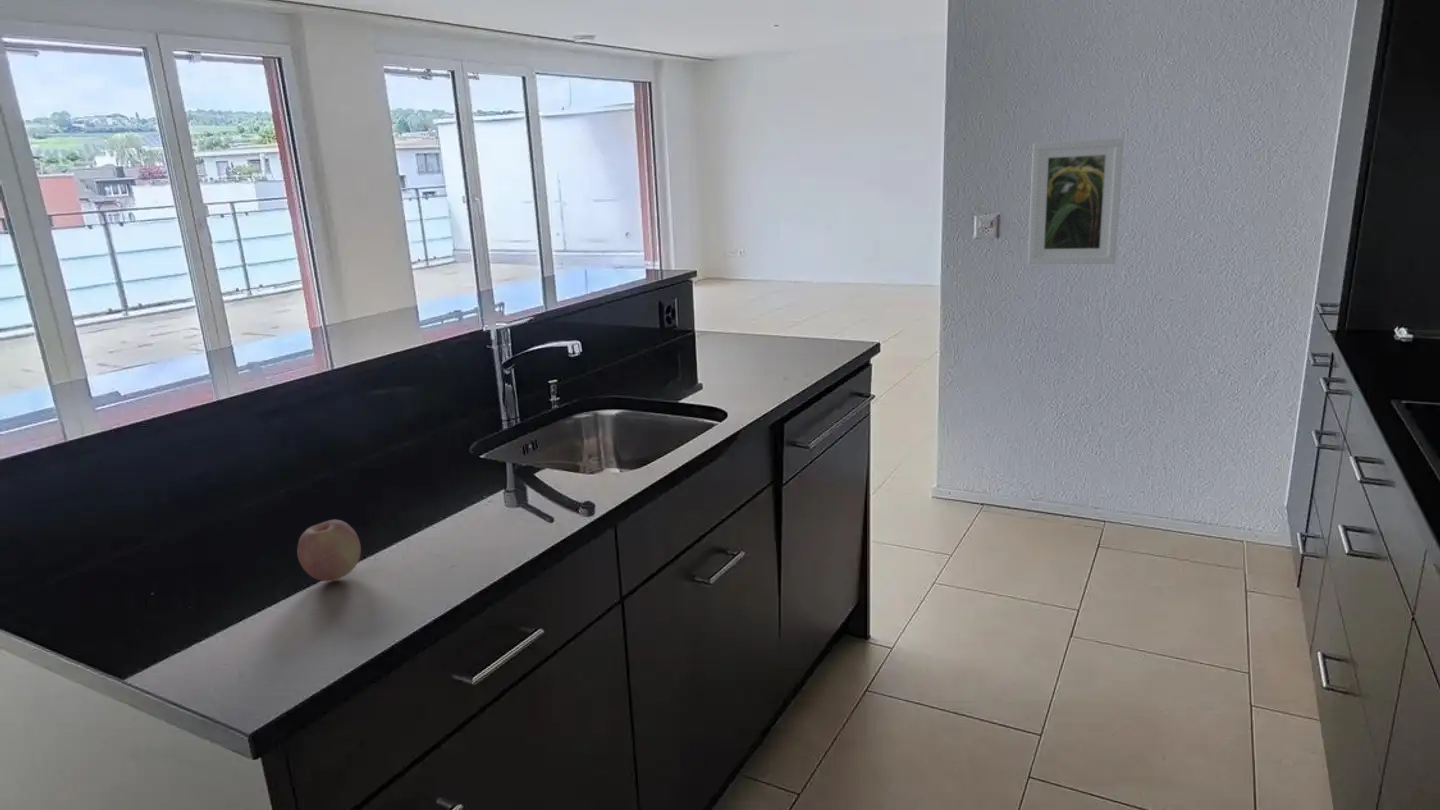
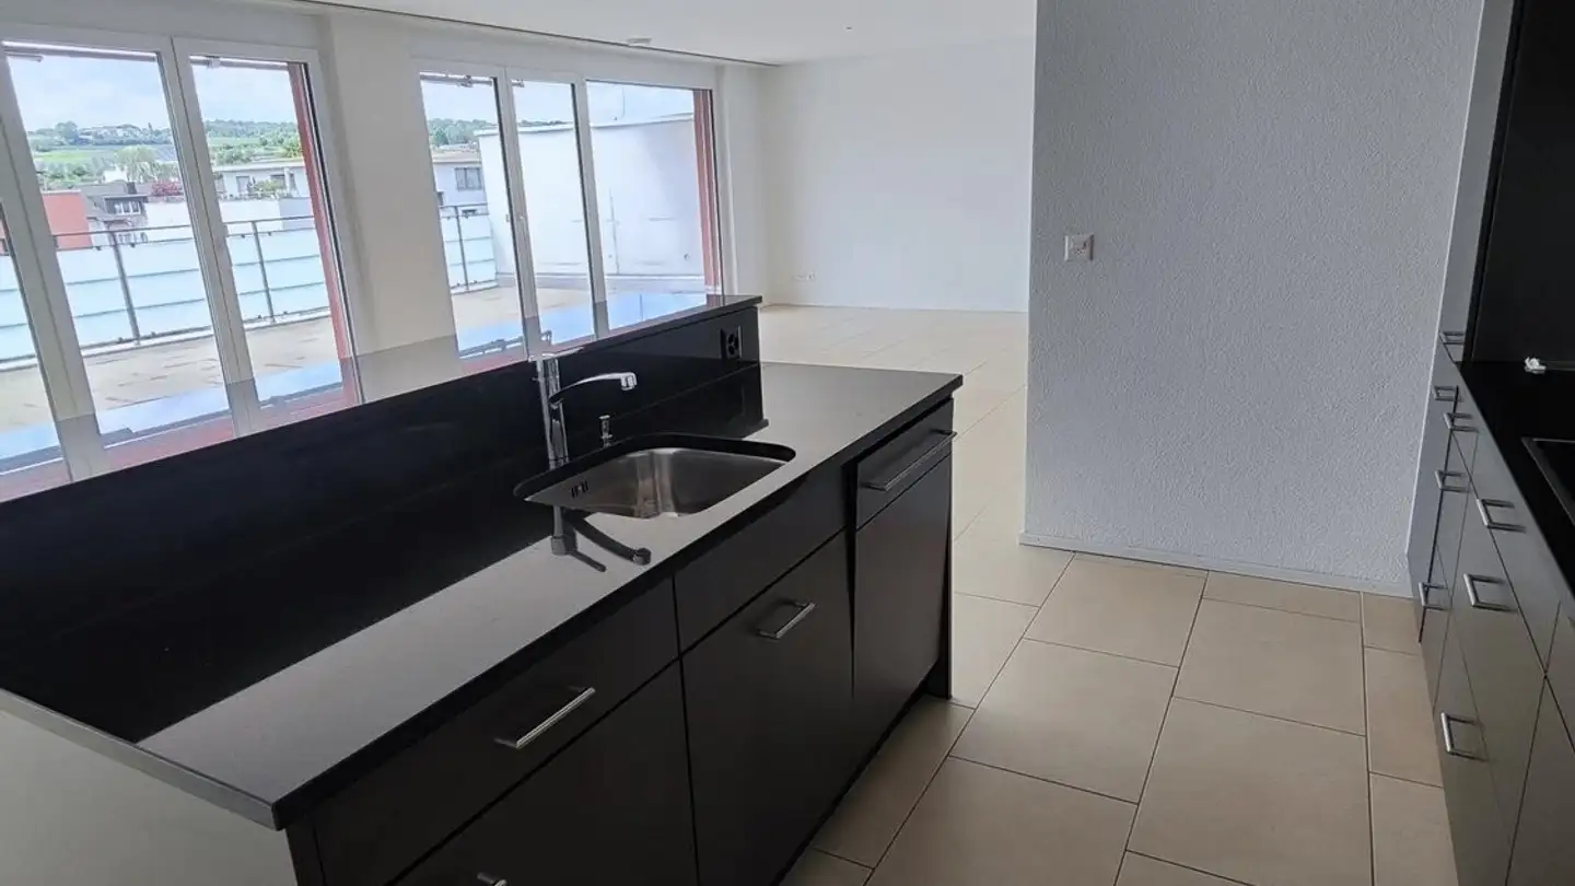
- fruit [296,519,362,583]
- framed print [1027,137,1125,265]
